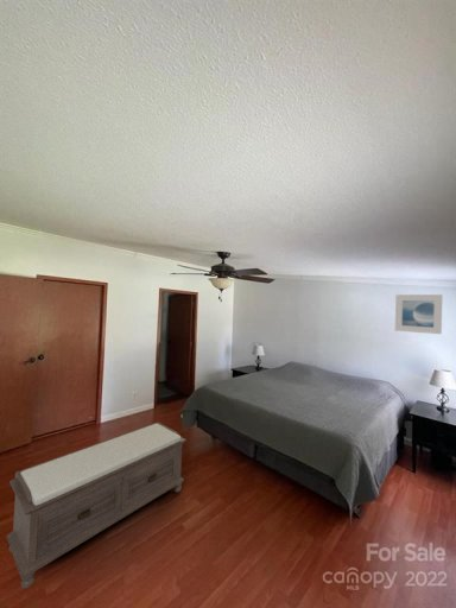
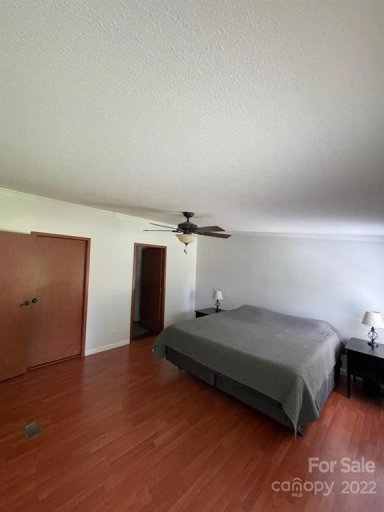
- bench [6,422,188,589]
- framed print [394,293,443,335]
